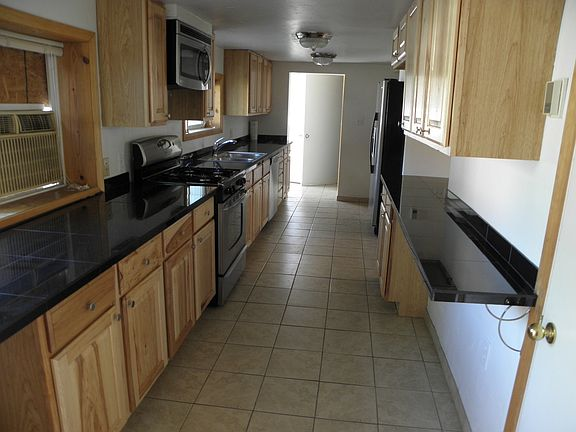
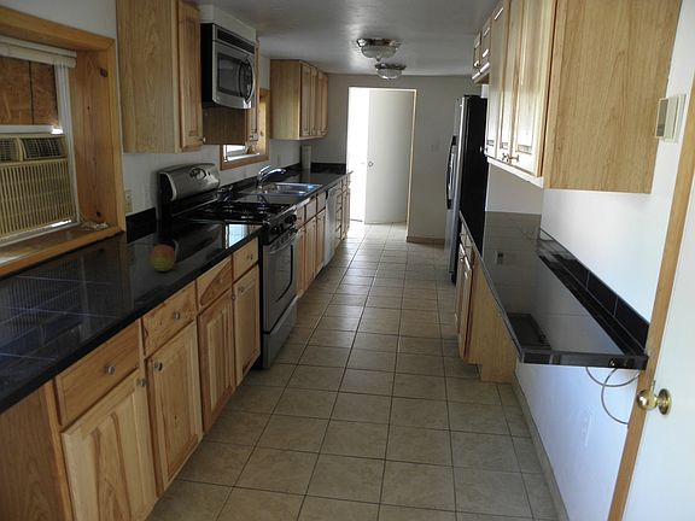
+ fruit [150,244,177,273]
